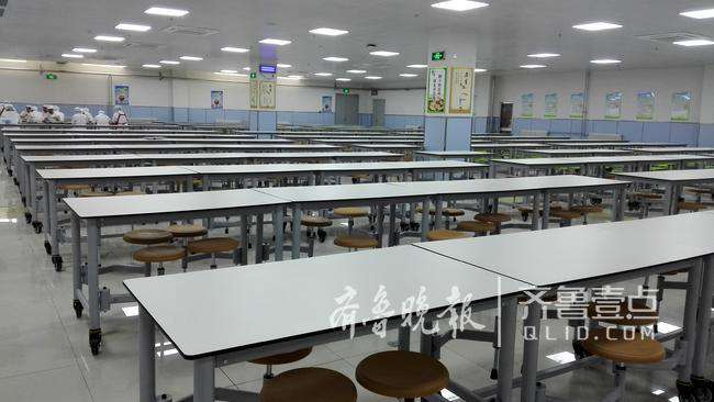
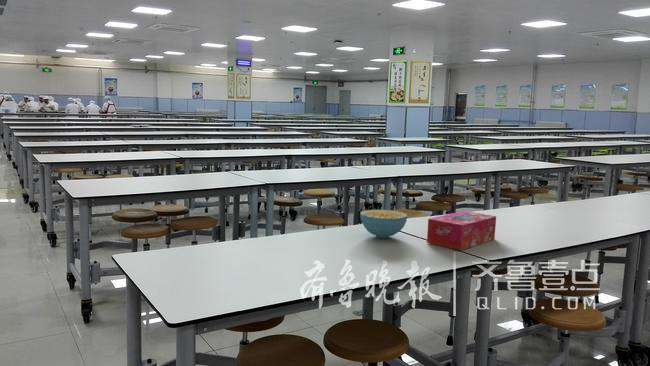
+ cereal bowl [359,209,408,239]
+ tissue box [426,210,497,251]
